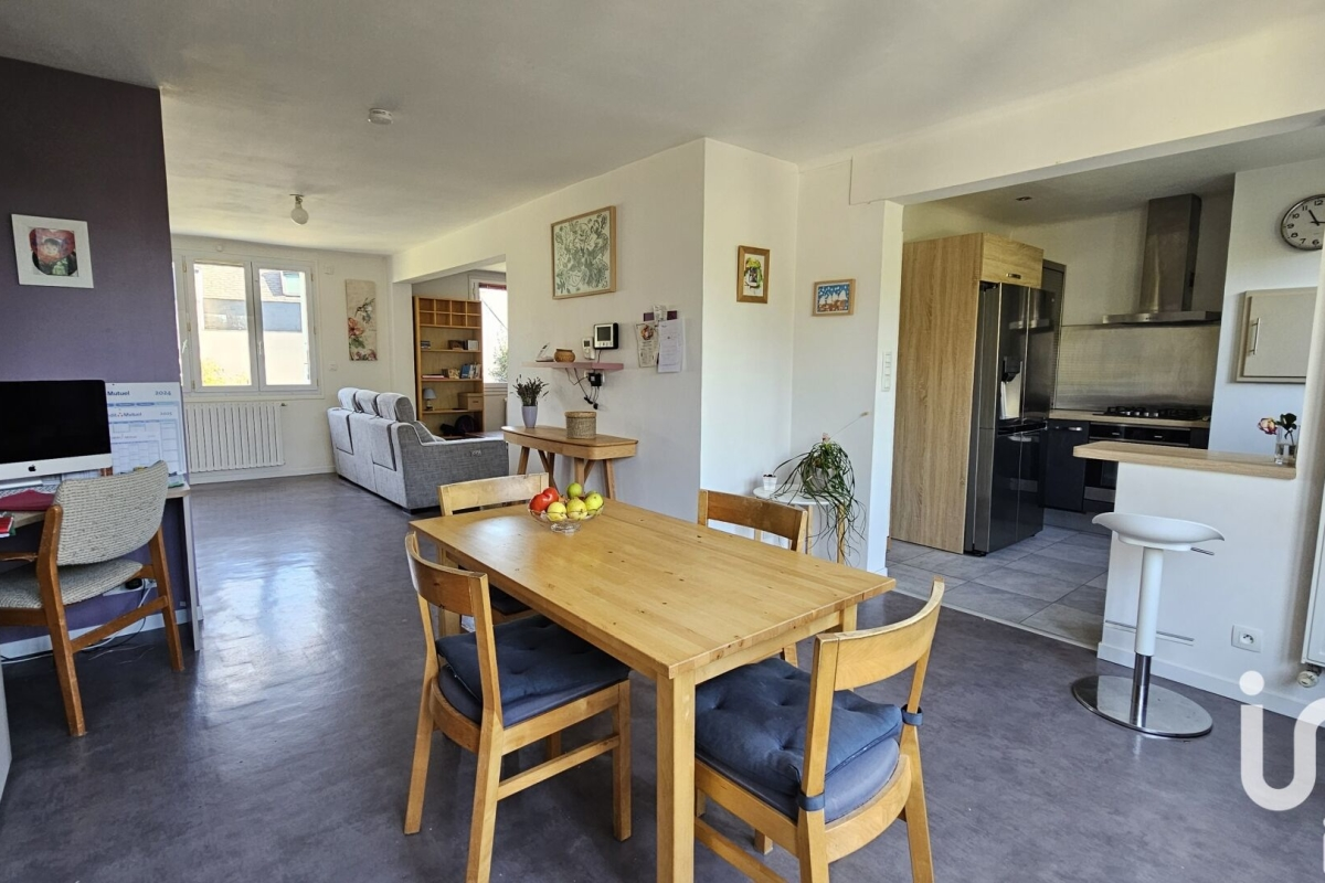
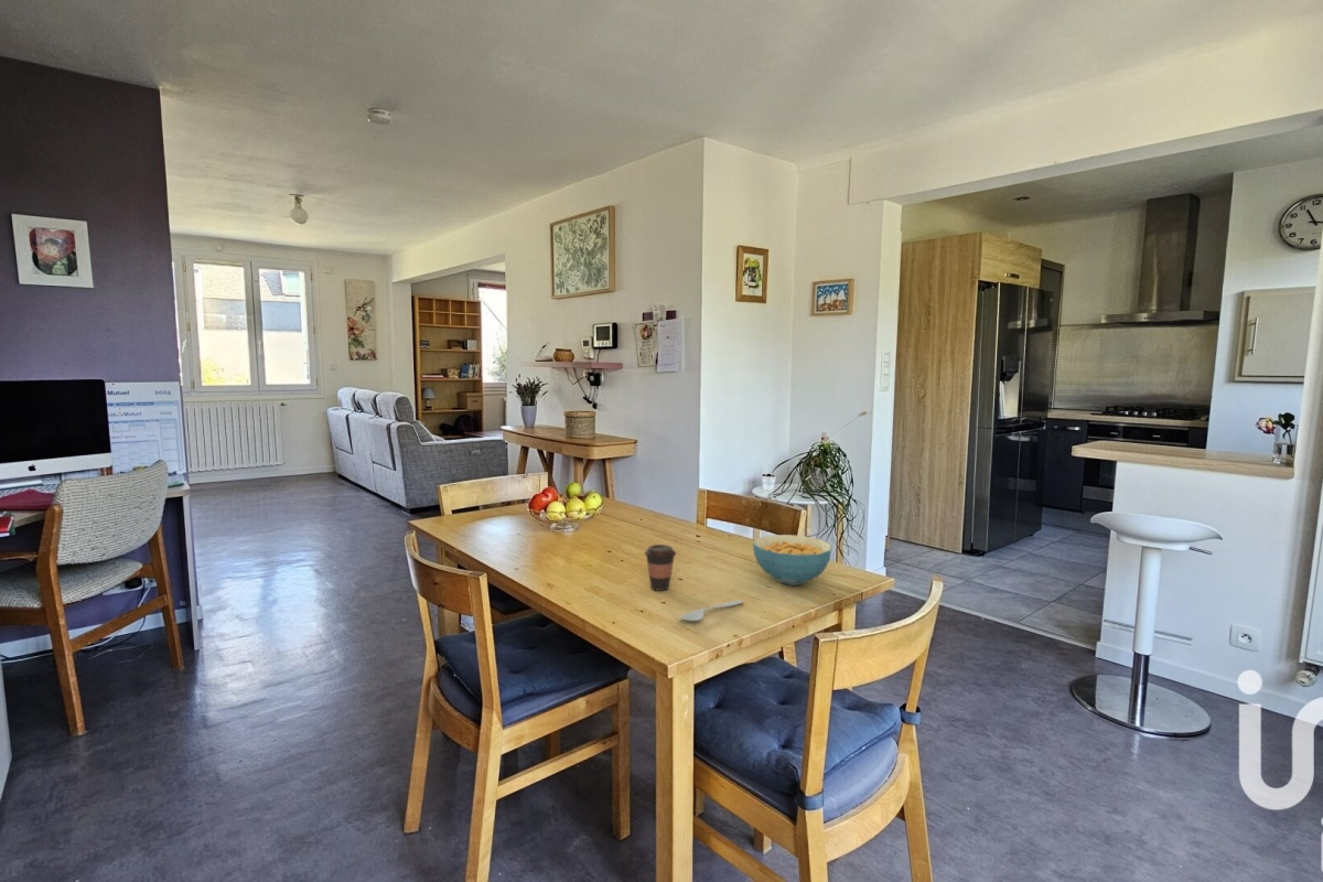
+ coffee cup [644,544,677,592]
+ spoon [678,599,744,622]
+ cereal bowl [752,534,833,587]
